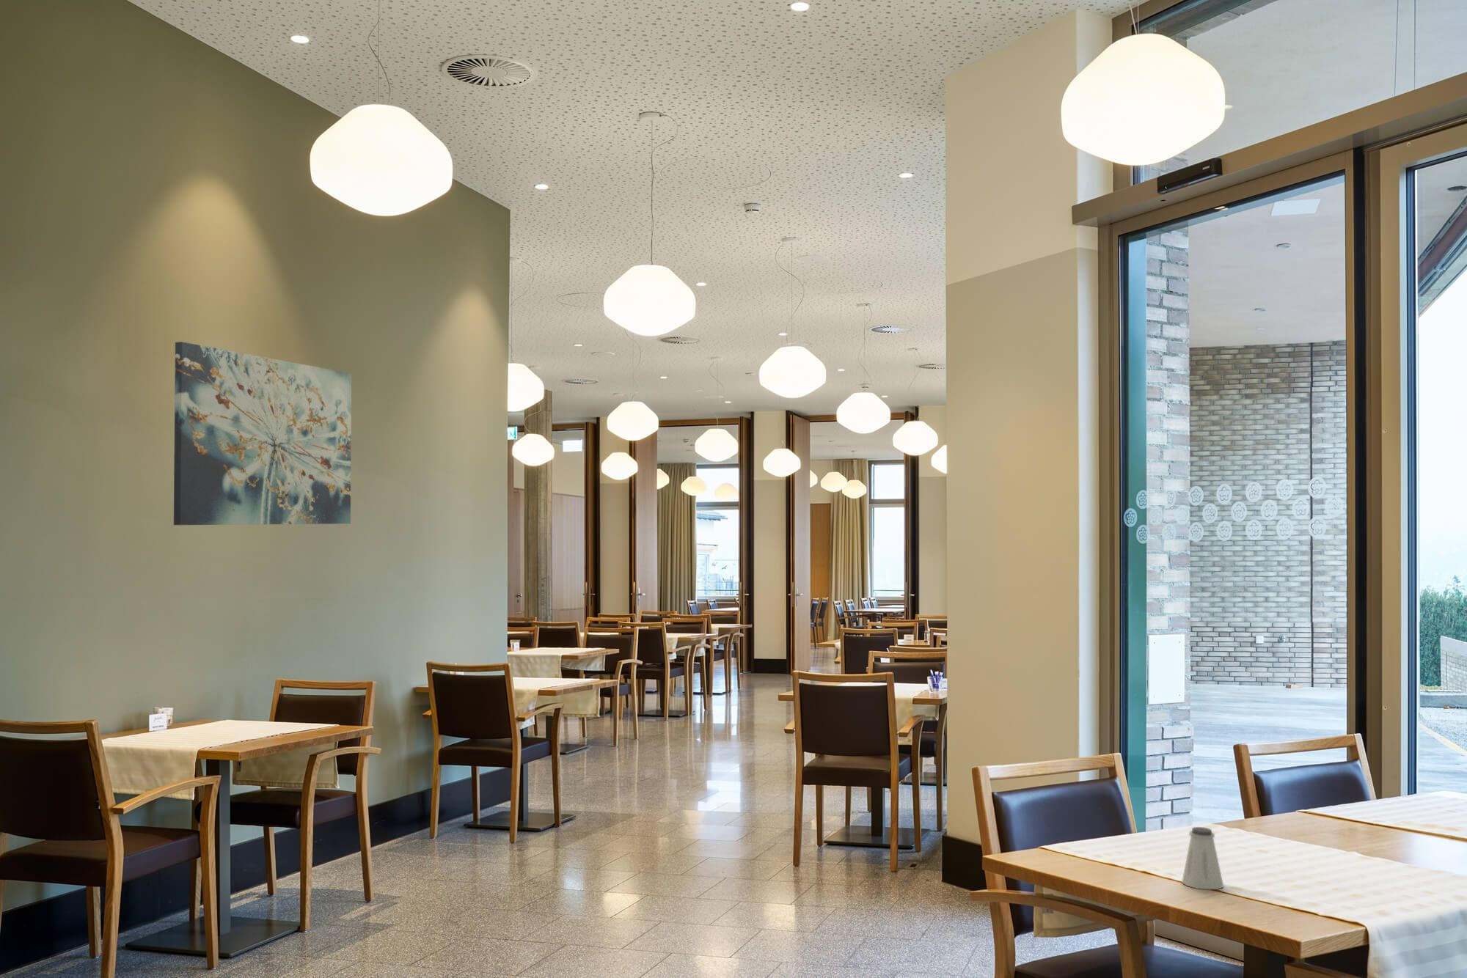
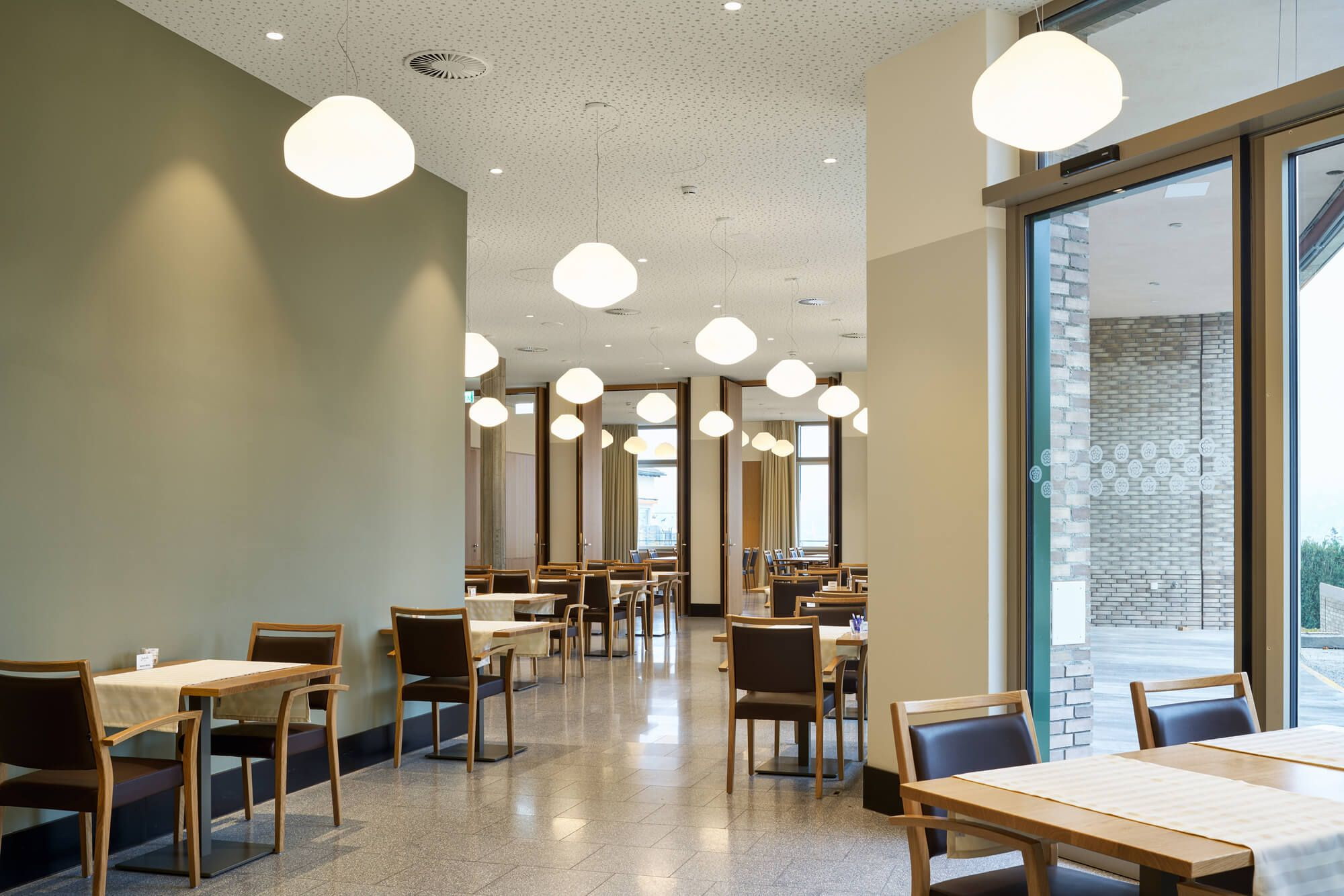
- saltshaker [1181,826,1225,890]
- wall art [174,341,353,526]
